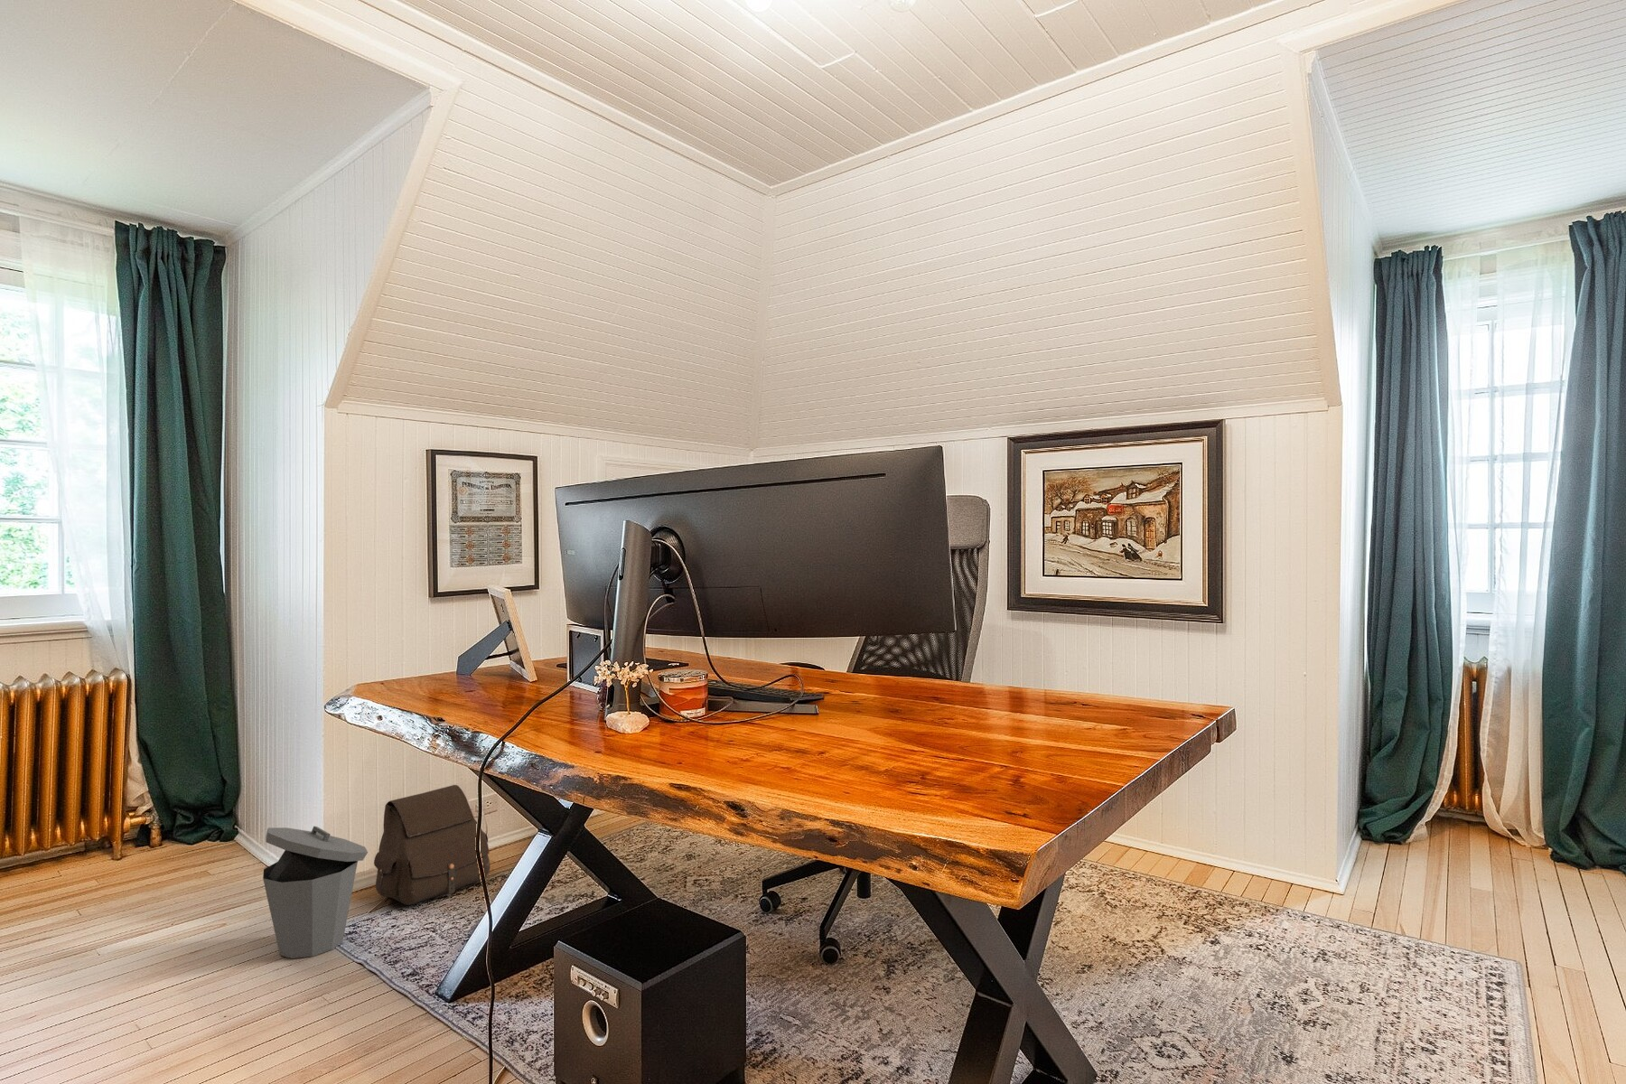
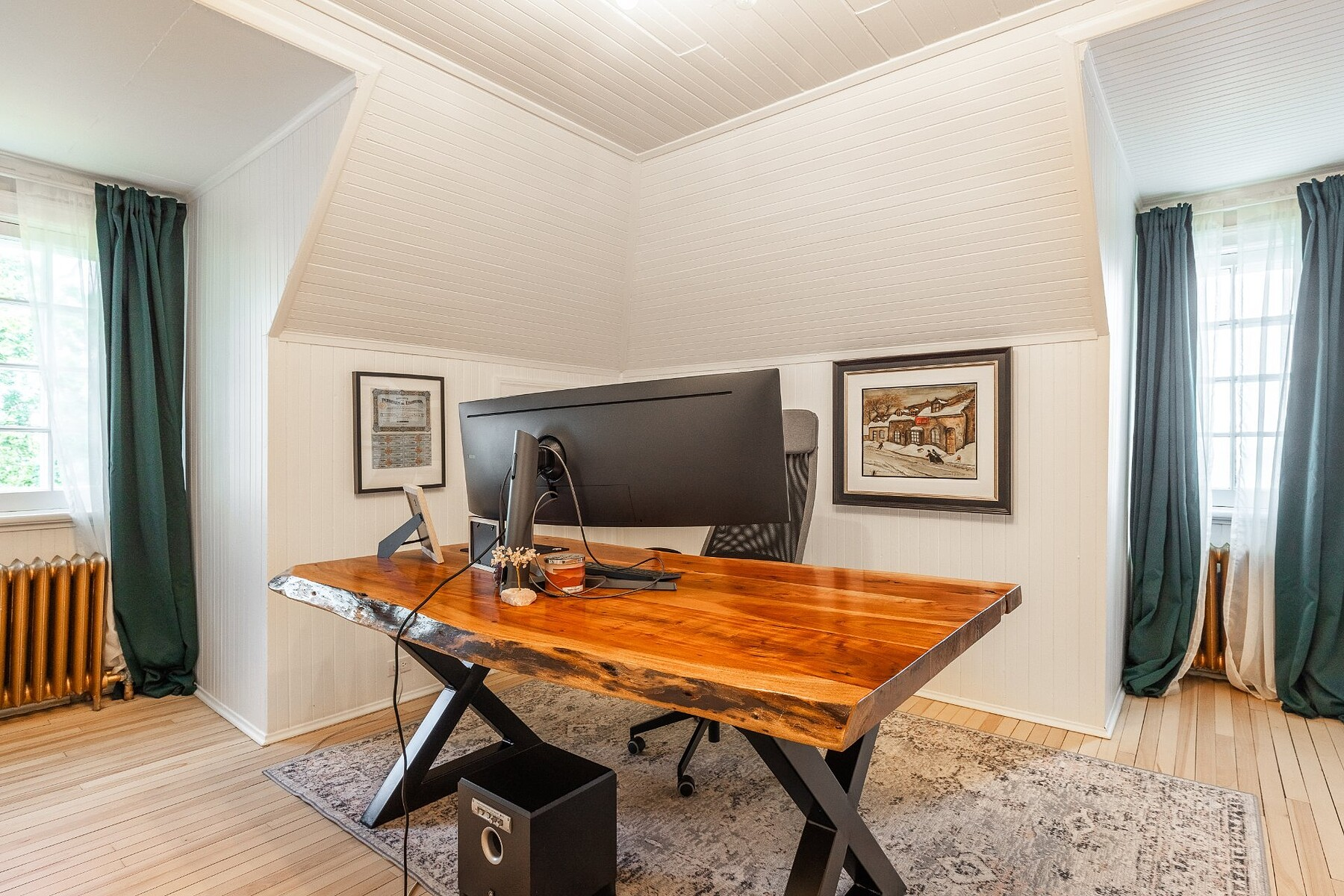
- satchel [373,784,490,906]
- trash can [263,825,369,959]
